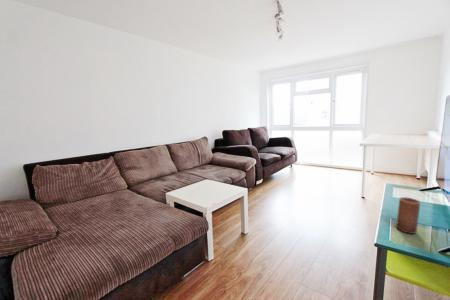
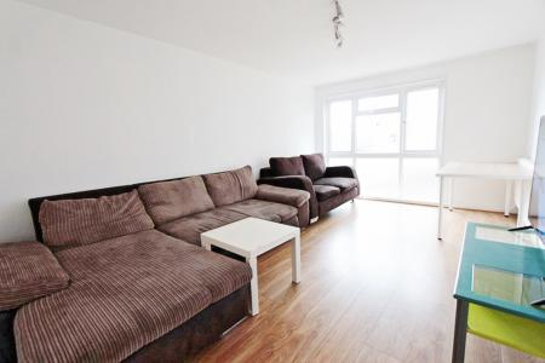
- candle [395,196,421,235]
